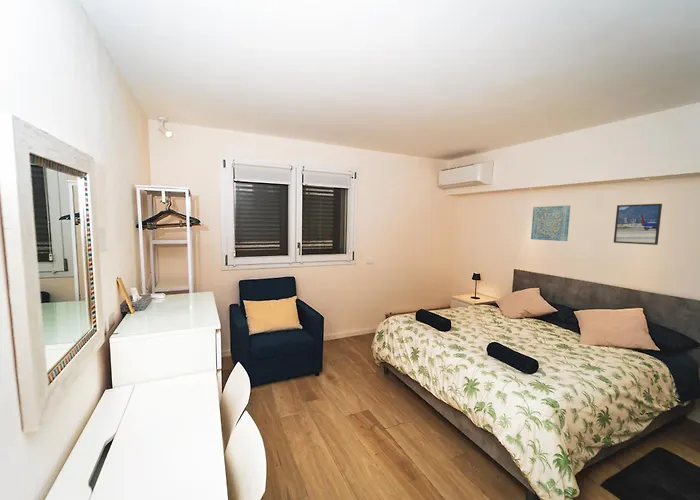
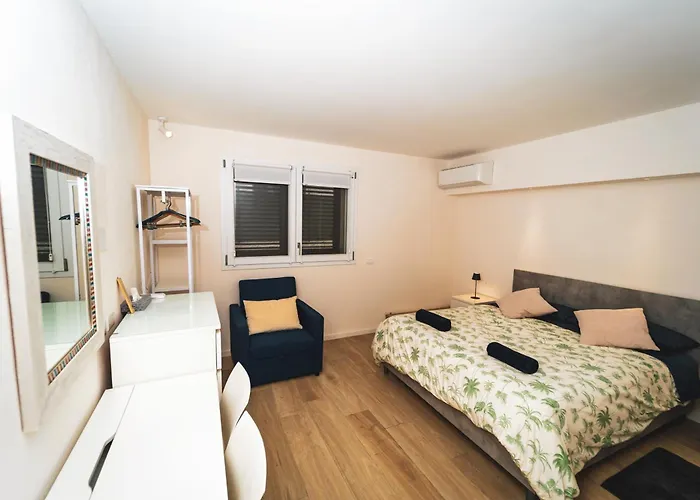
- wall art [530,204,571,242]
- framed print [613,203,663,246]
